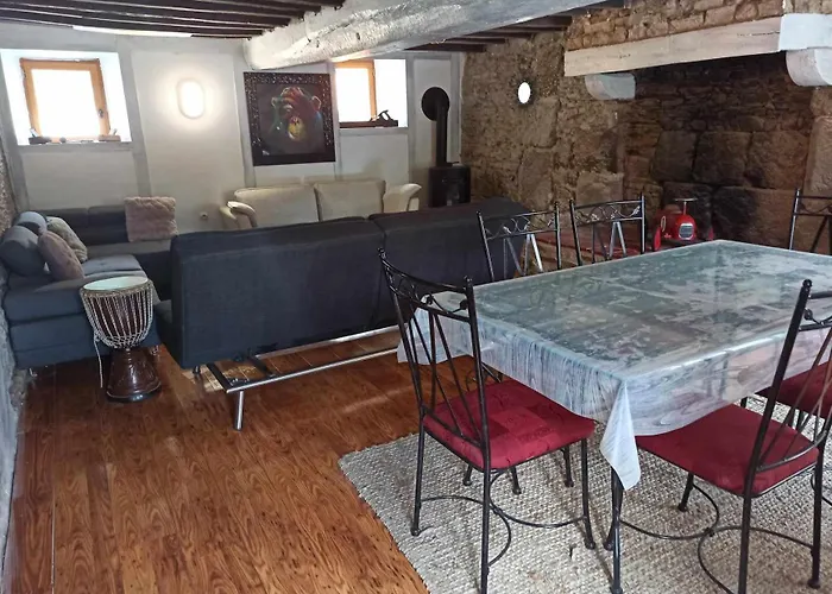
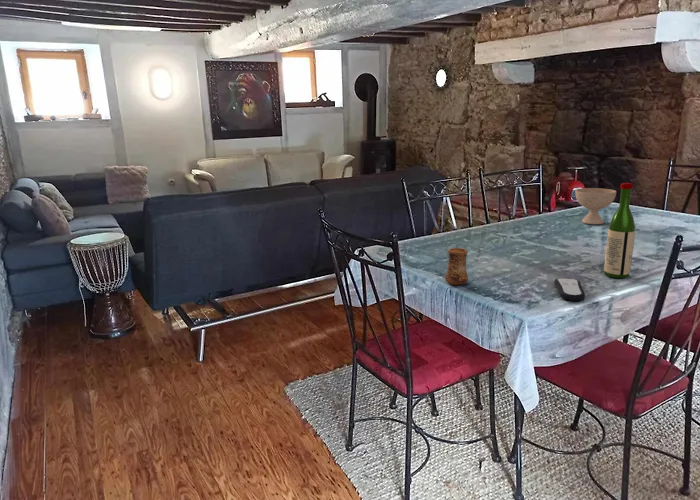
+ wine bottle [603,182,636,279]
+ remote control [553,277,586,302]
+ bowl [574,187,617,225]
+ cup [444,247,469,286]
